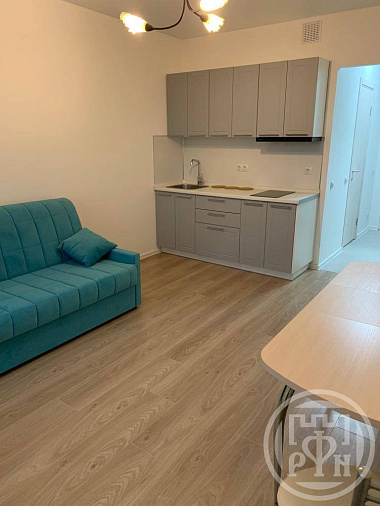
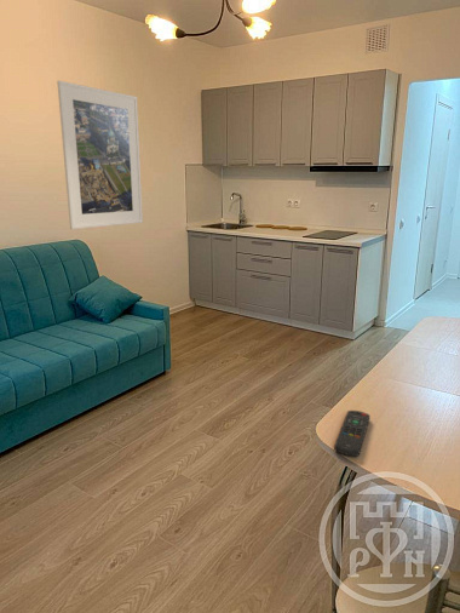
+ remote control [333,409,372,457]
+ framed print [56,80,144,230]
